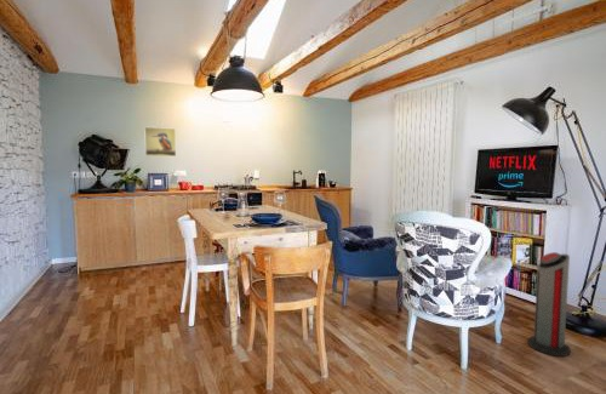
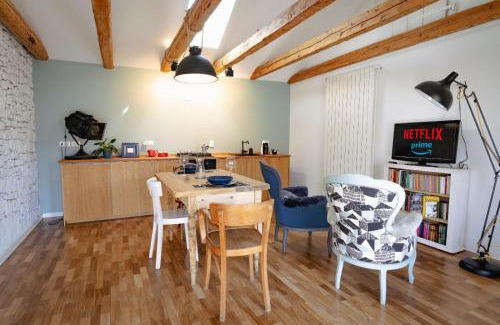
- air purifier [527,251,572,358]
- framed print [143,126,177,158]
